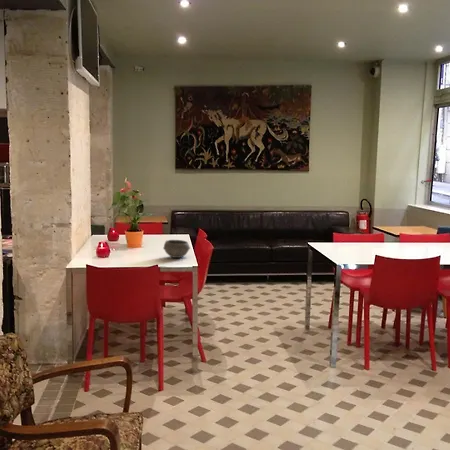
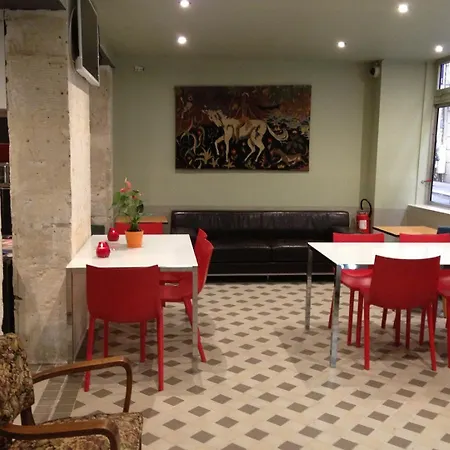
- bowl [162,239,191,259]
